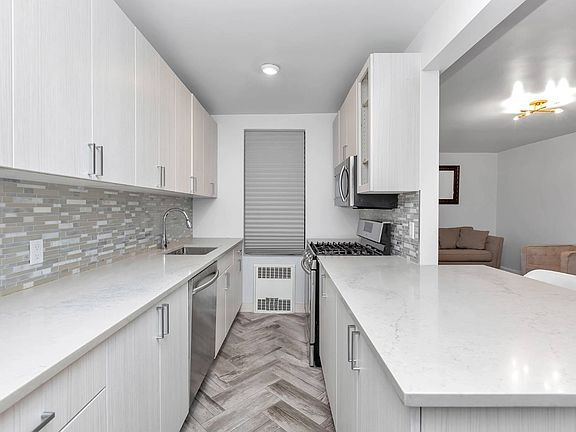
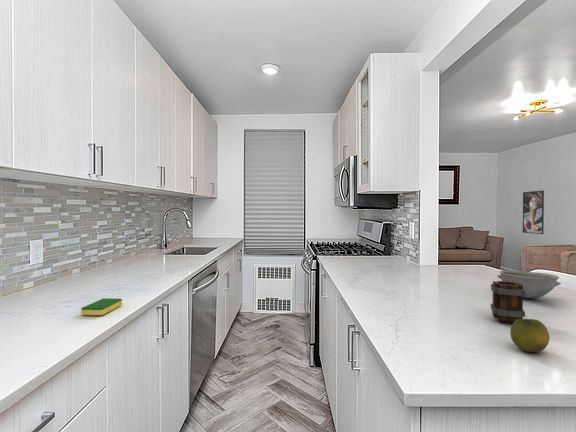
+ dish sponge [80,297,123,316]
+ fruit [509,318,550,353]
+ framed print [522,189,545,235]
+ mug [490,280,526,324]
+ bowl [497,270,562,300]
